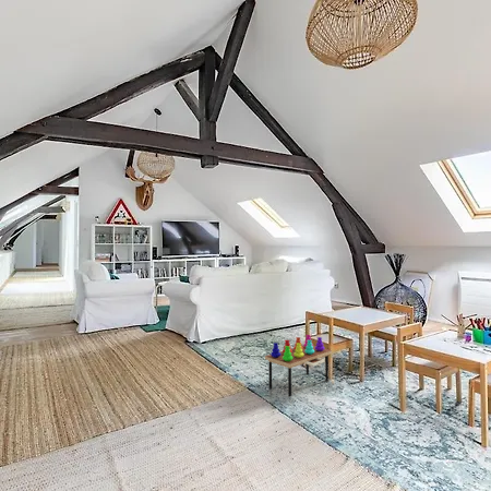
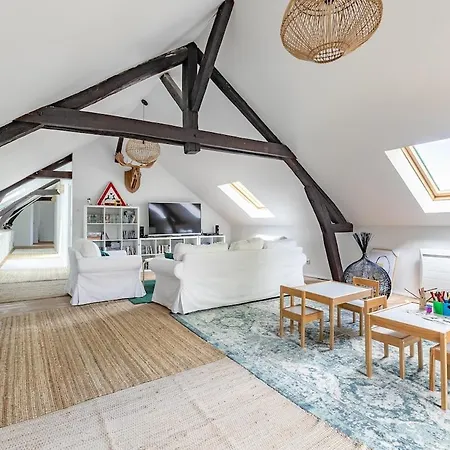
- stacking toy [264,334,333,397]
